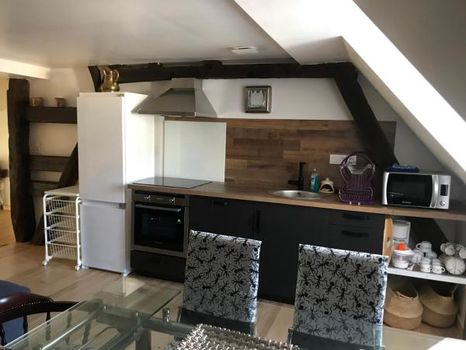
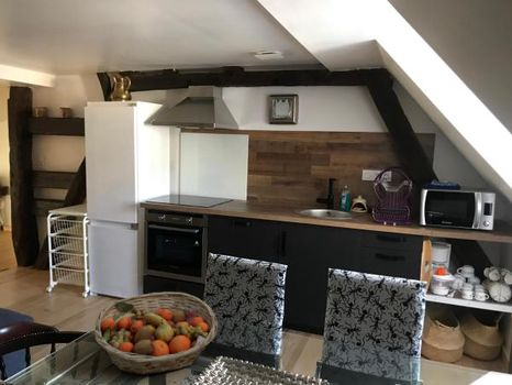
+ fruit basket [93,290,219,376]
